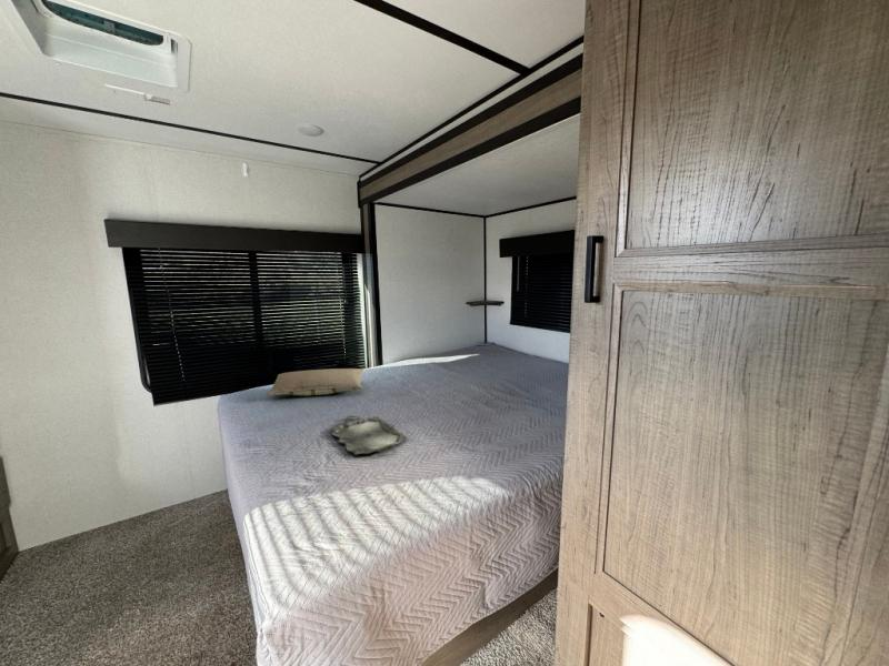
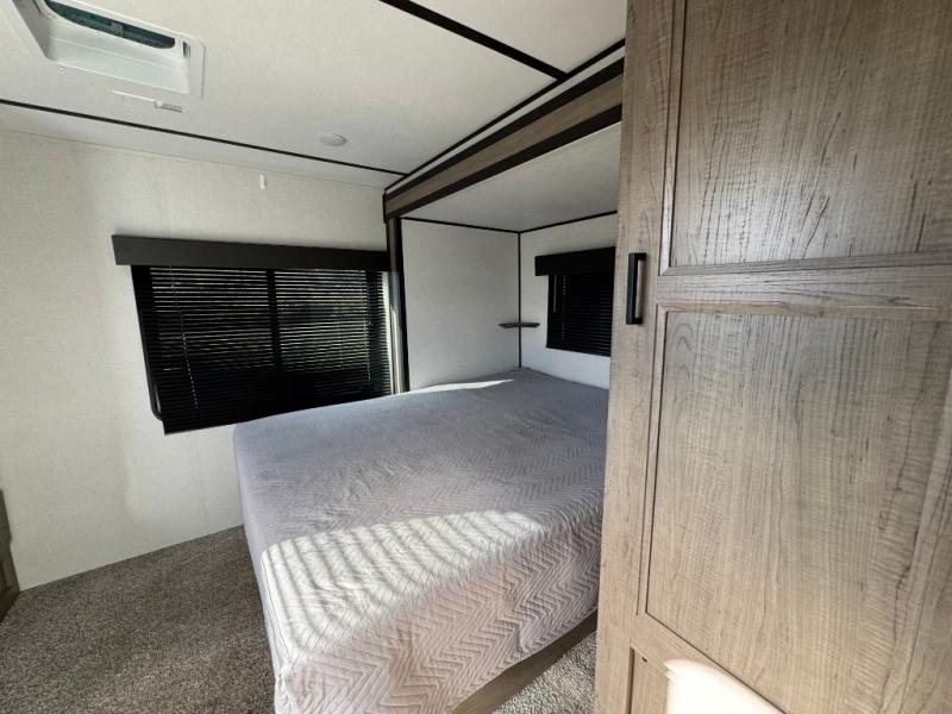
- serving tray [329,415,408,456]
- pillow [266,367,364,396]
